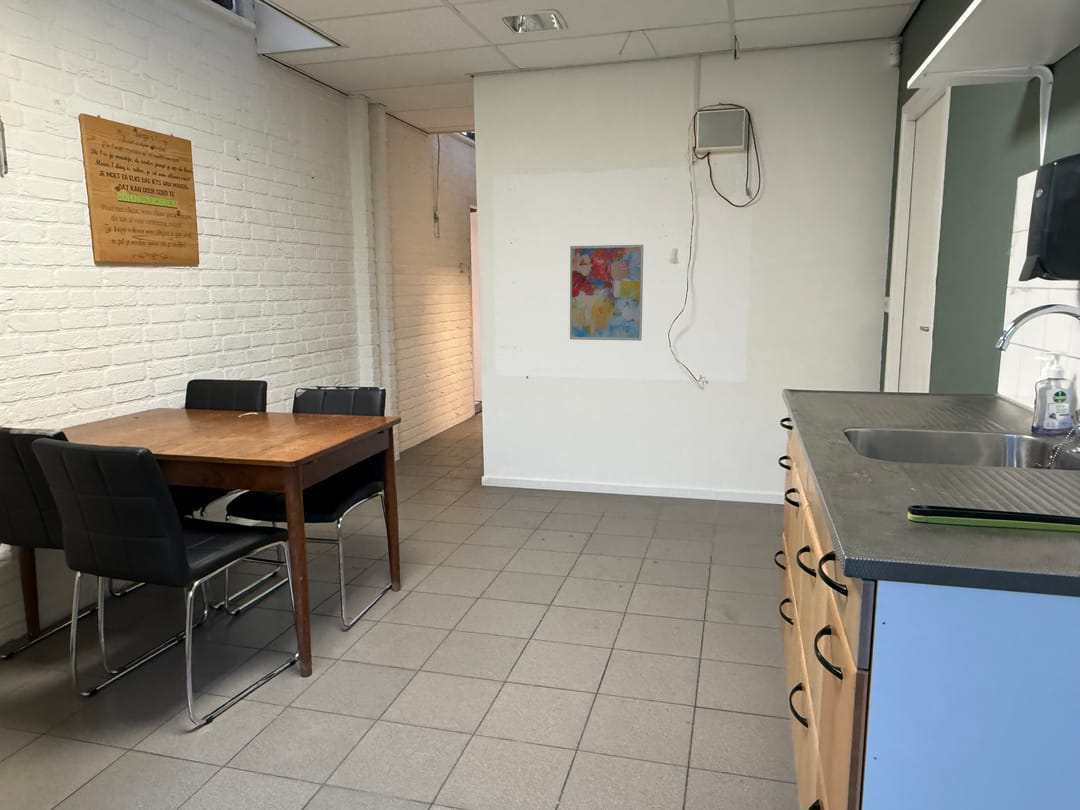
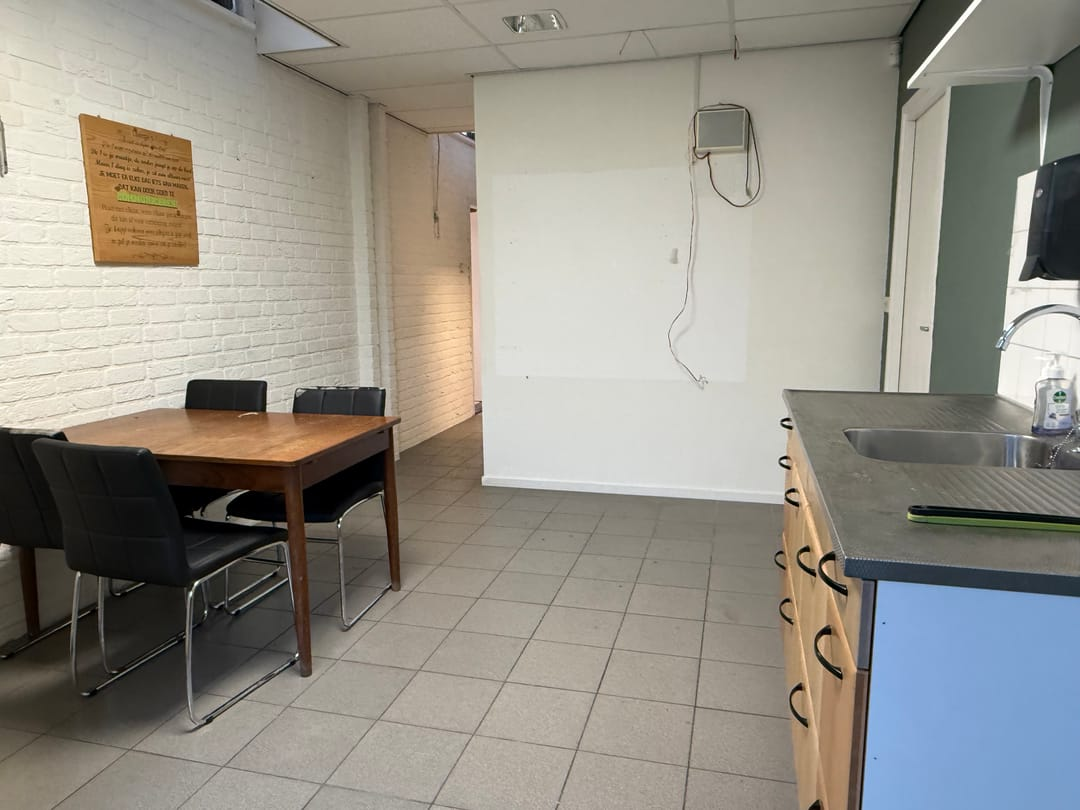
- wall art [569,244,645,342]
